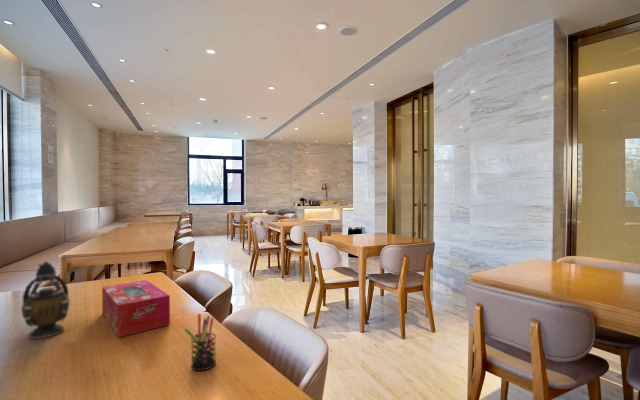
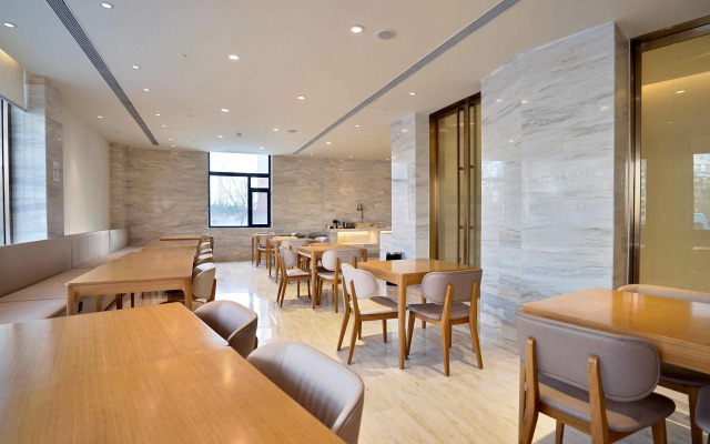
- teapot [20,260,71,340]
- pen holder [184,313,217,372]
- tissue box [101,279,171,338]
